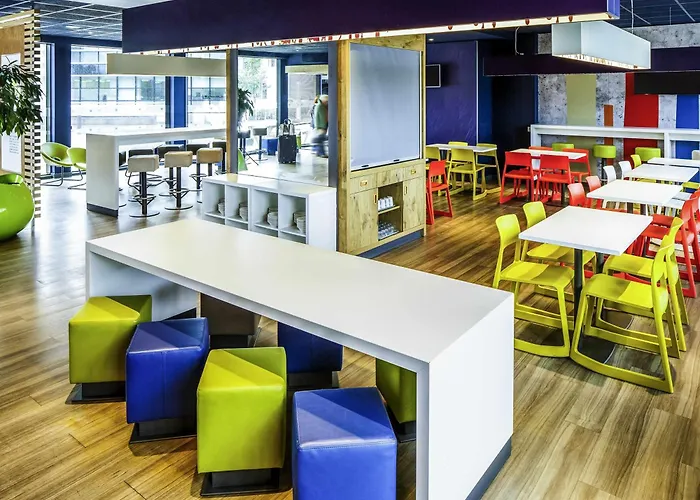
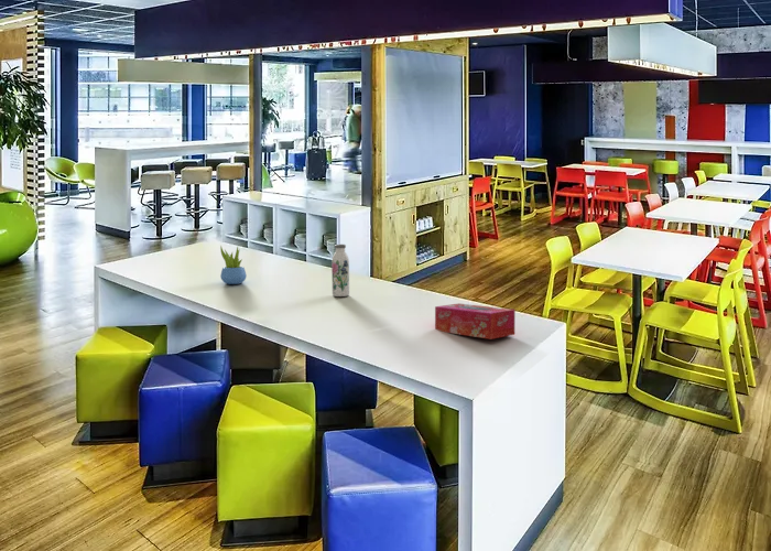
+ water bottle [330,244,350,298]
+ succulent plant [219,245,248,285]
+ tissue box [434,302,517,341]
